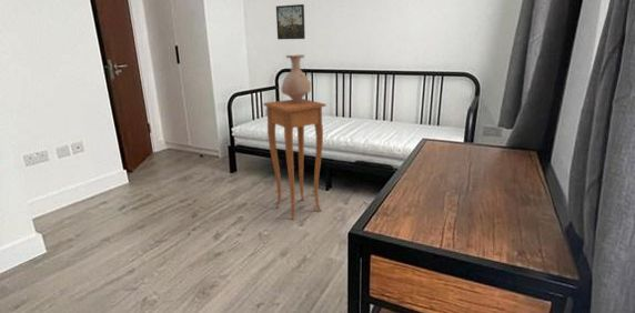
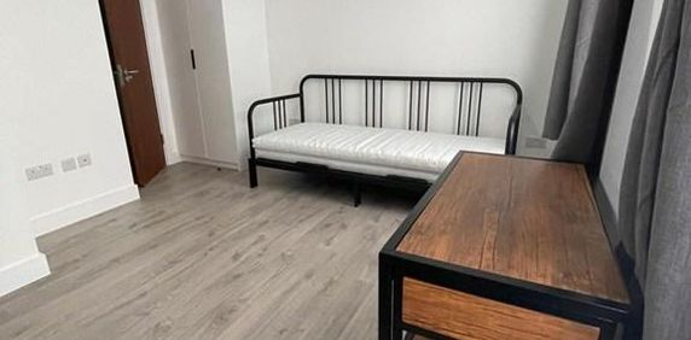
- side table [262,98,327,221]
- vase [280,53,312,102]
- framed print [275,3,306,40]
